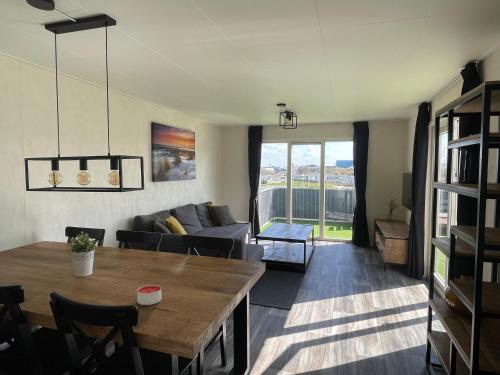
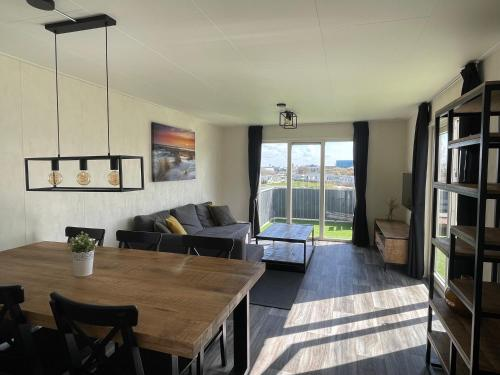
- candle [136,284,162,306]
